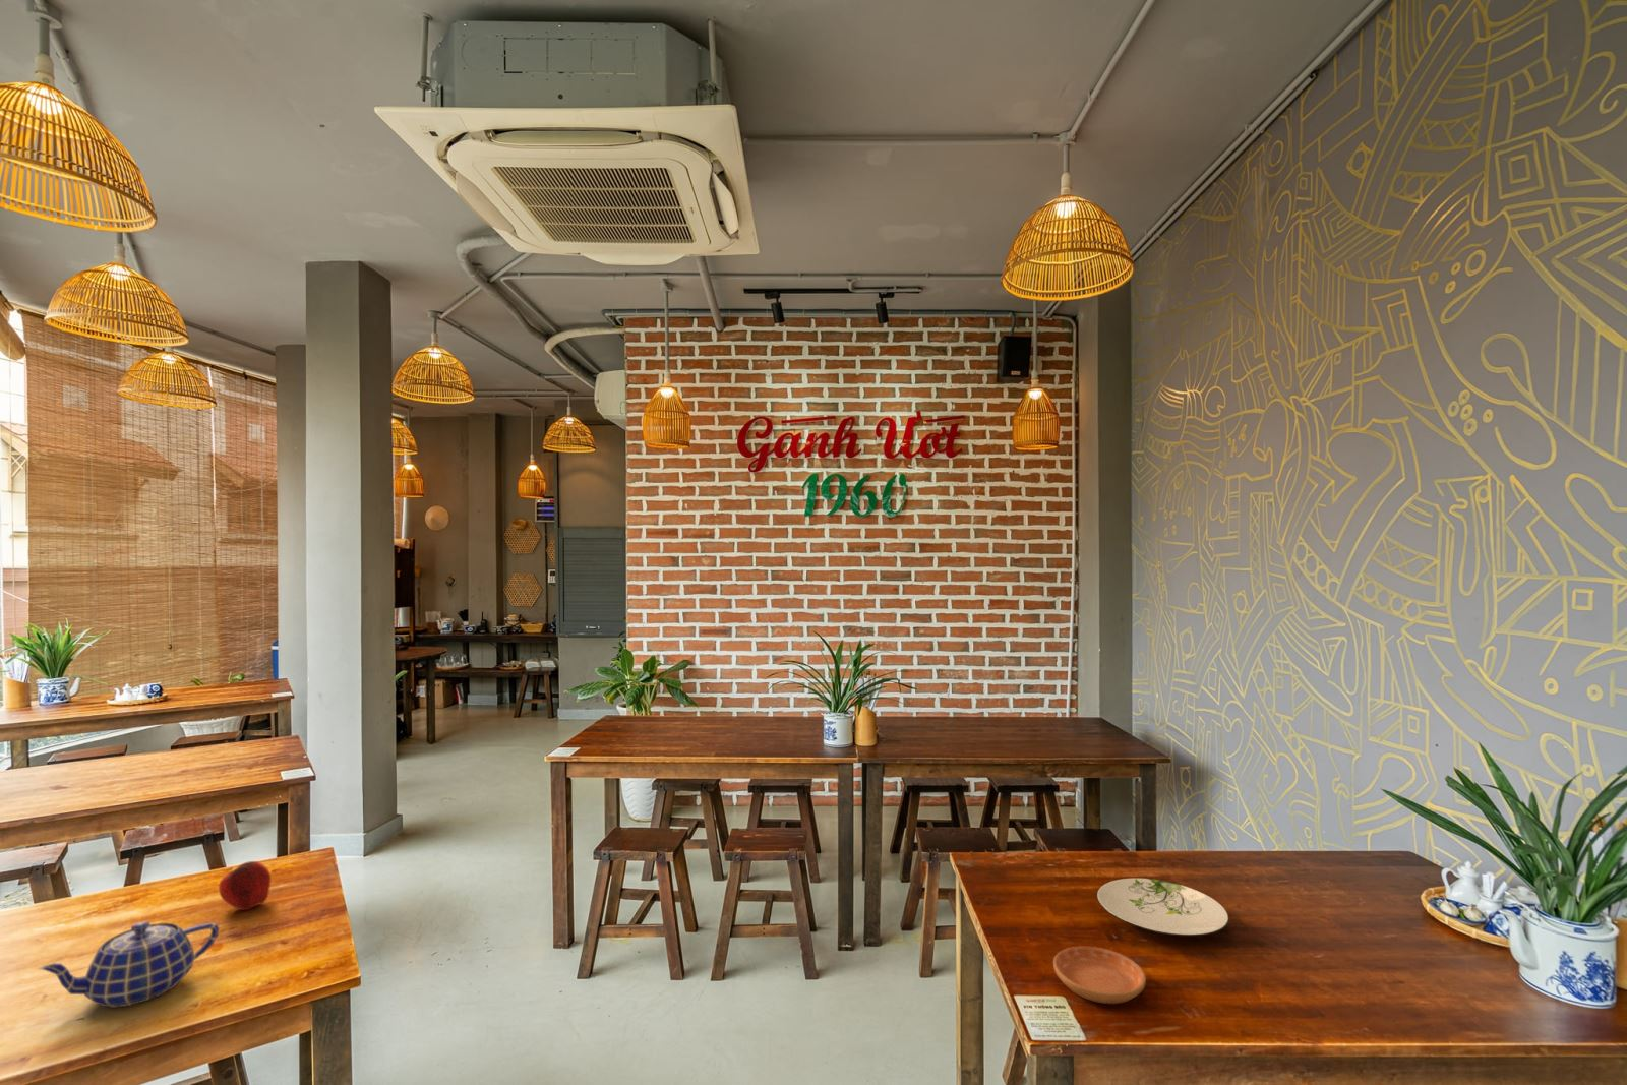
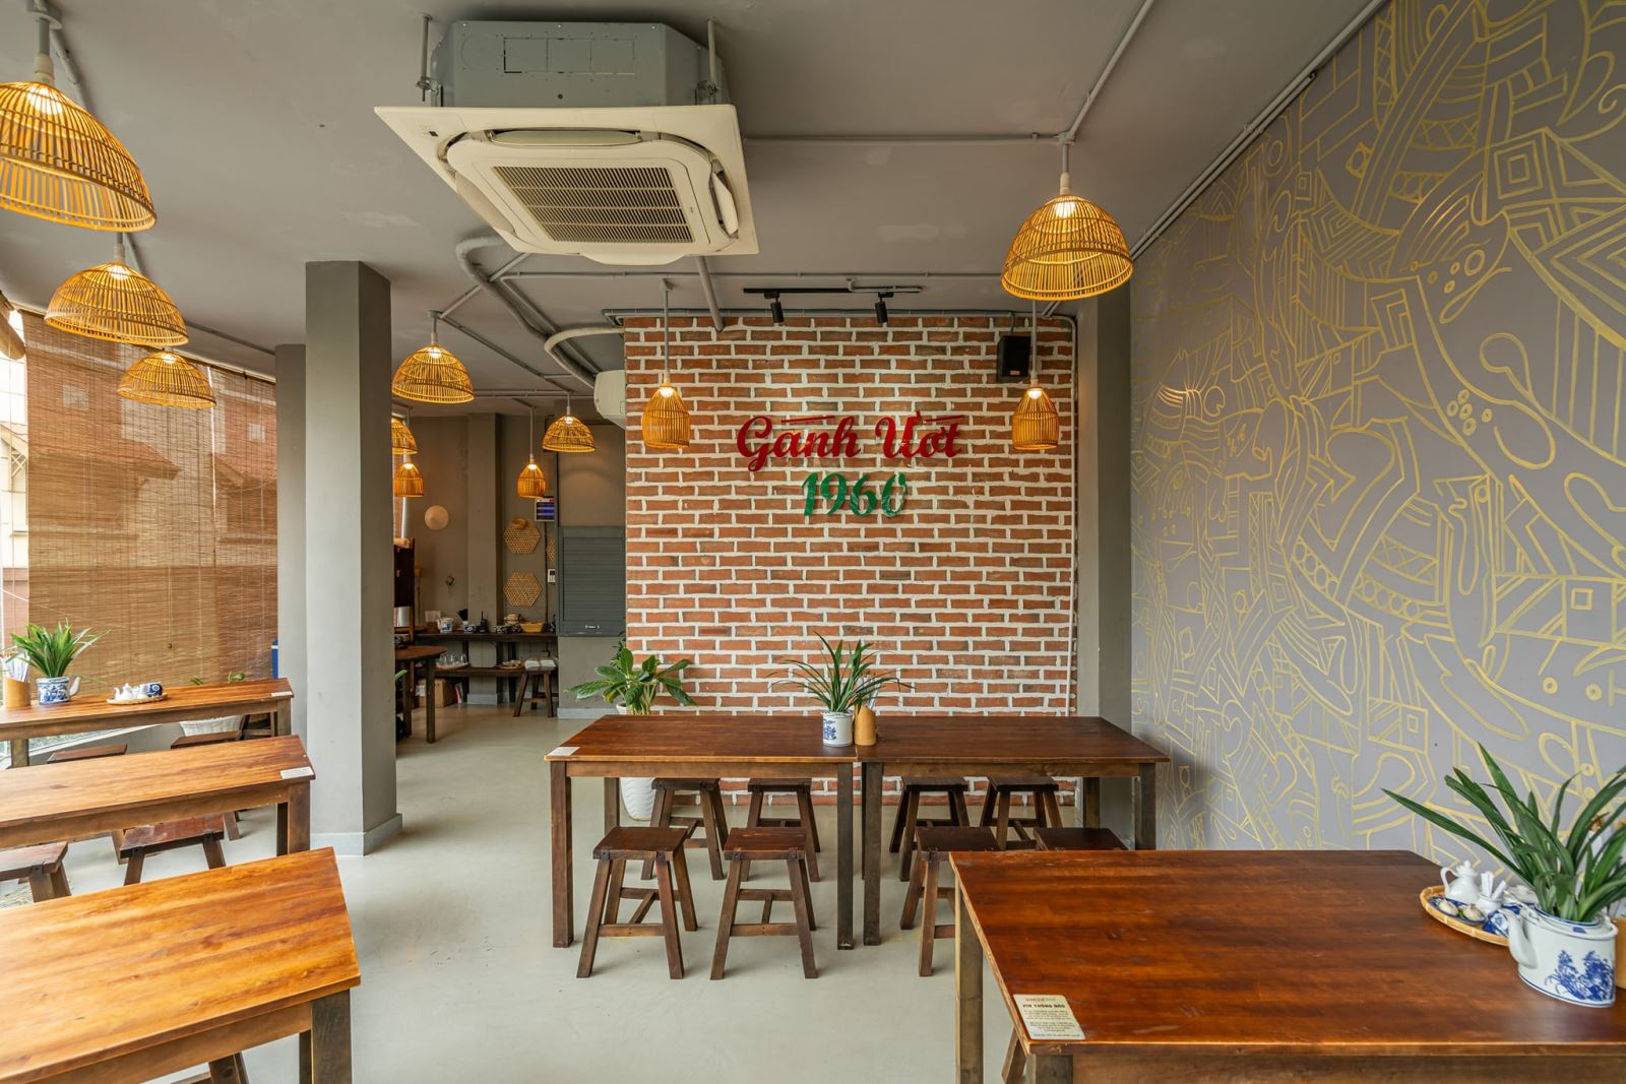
- teapot [38,920,220,1009]
- apple [218,860,271,911]
- plate [1097,878,1230,936]
- saucer [1052,946,1148,1005]
